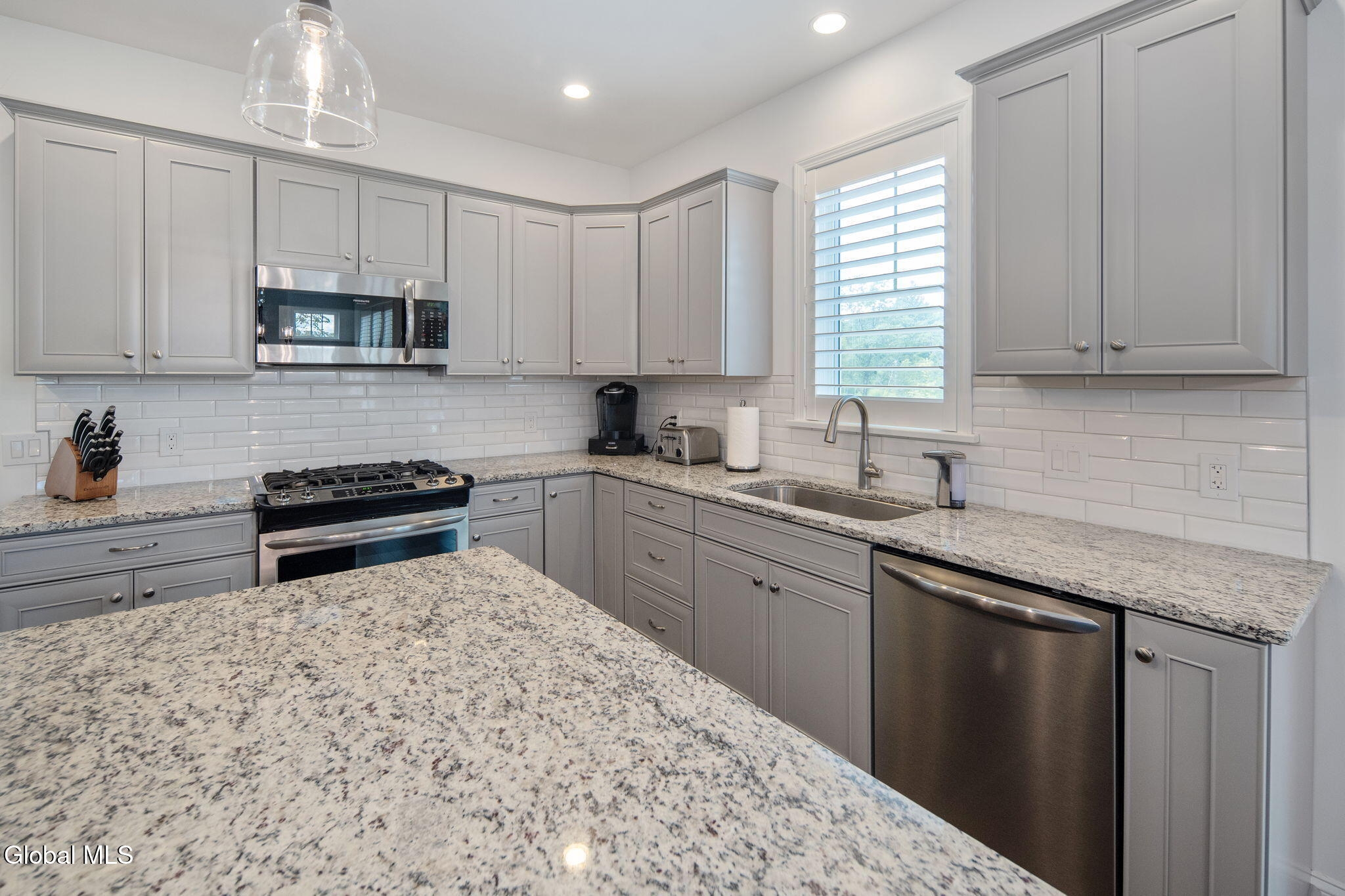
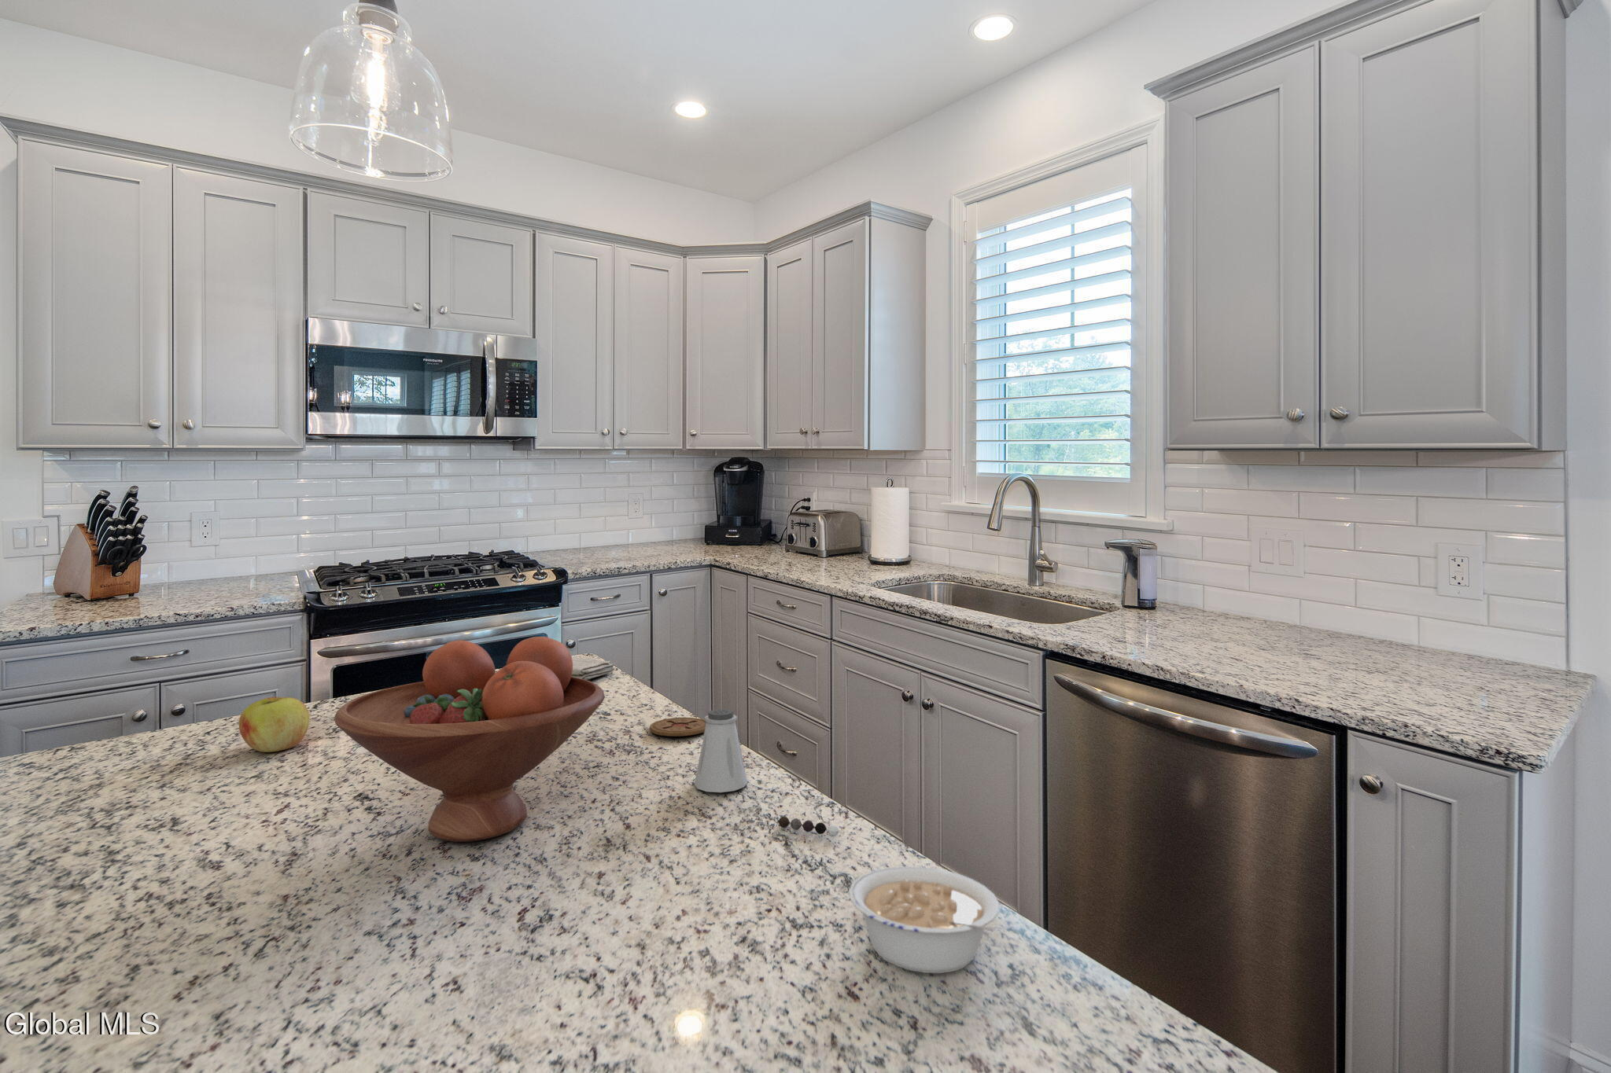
+ pepper shaker [777,816,840,837]
+ coaster [649,717,707,738]
+ washcloth [571,656,616,680]
+ fruit bowl [333,636,606,843]
+ legume [848,866,1004,974]
+ apple [238,697,310,753]
+ saltshaker [694,708,749,793]
